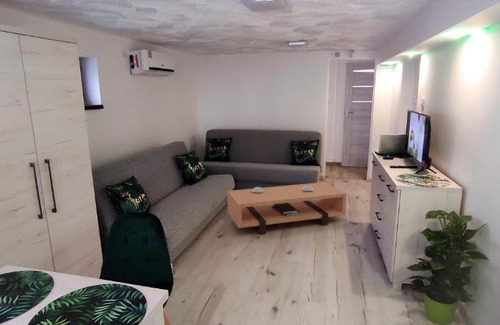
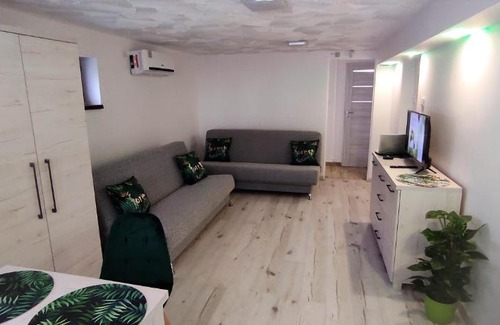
- coffee table [226,181,348,235]
